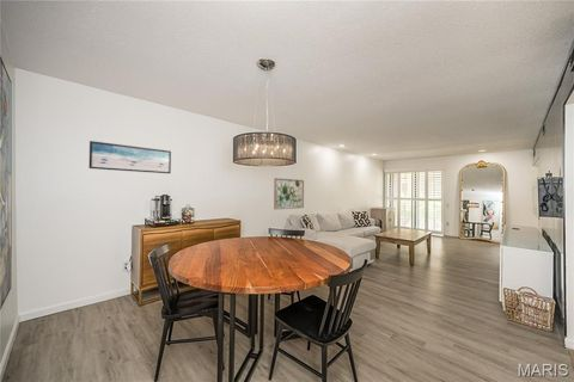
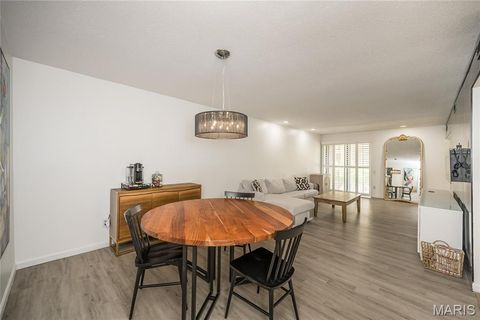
- wall art [88,140,172,174]
- wall art [273,177,305,210]
